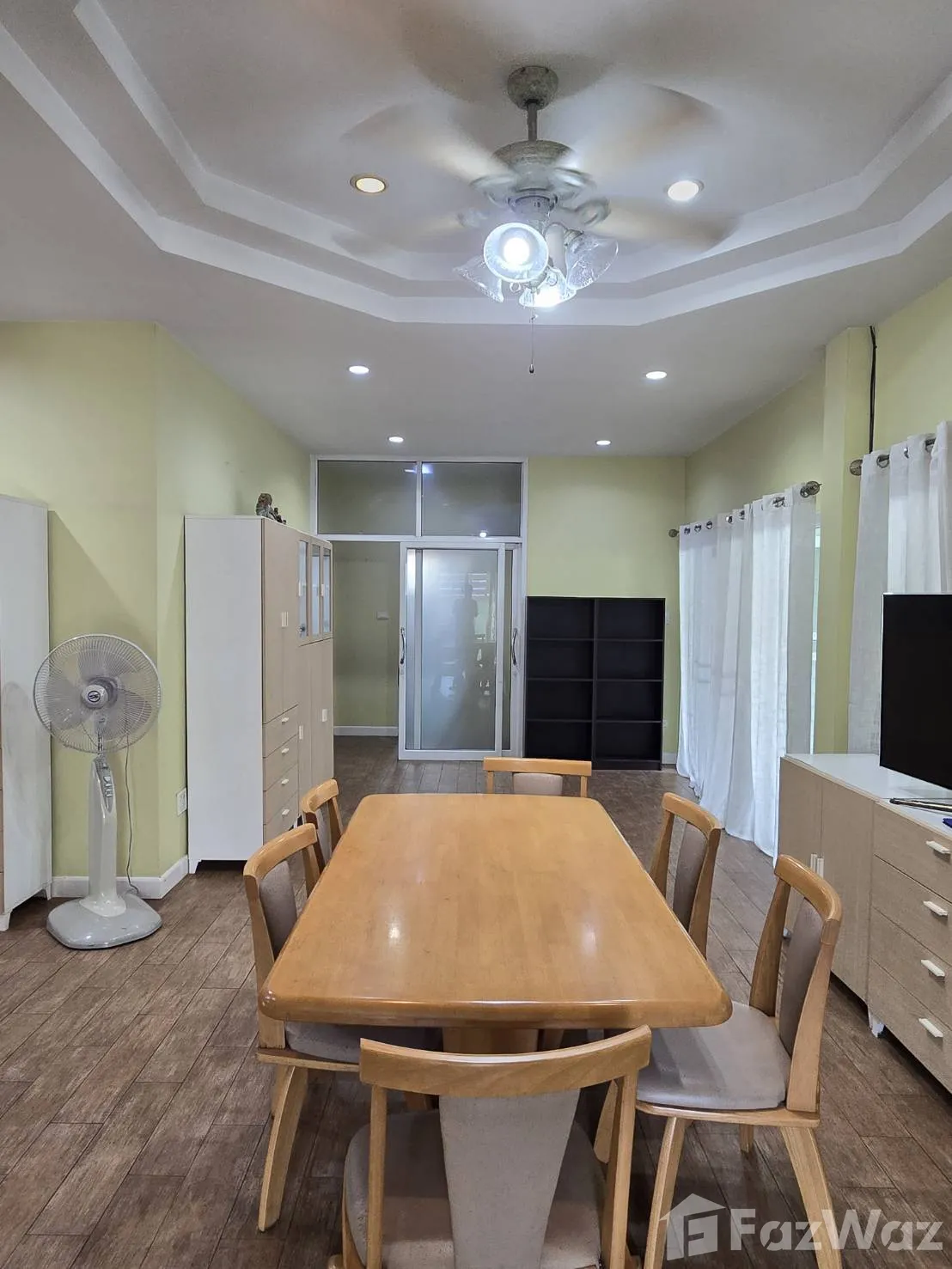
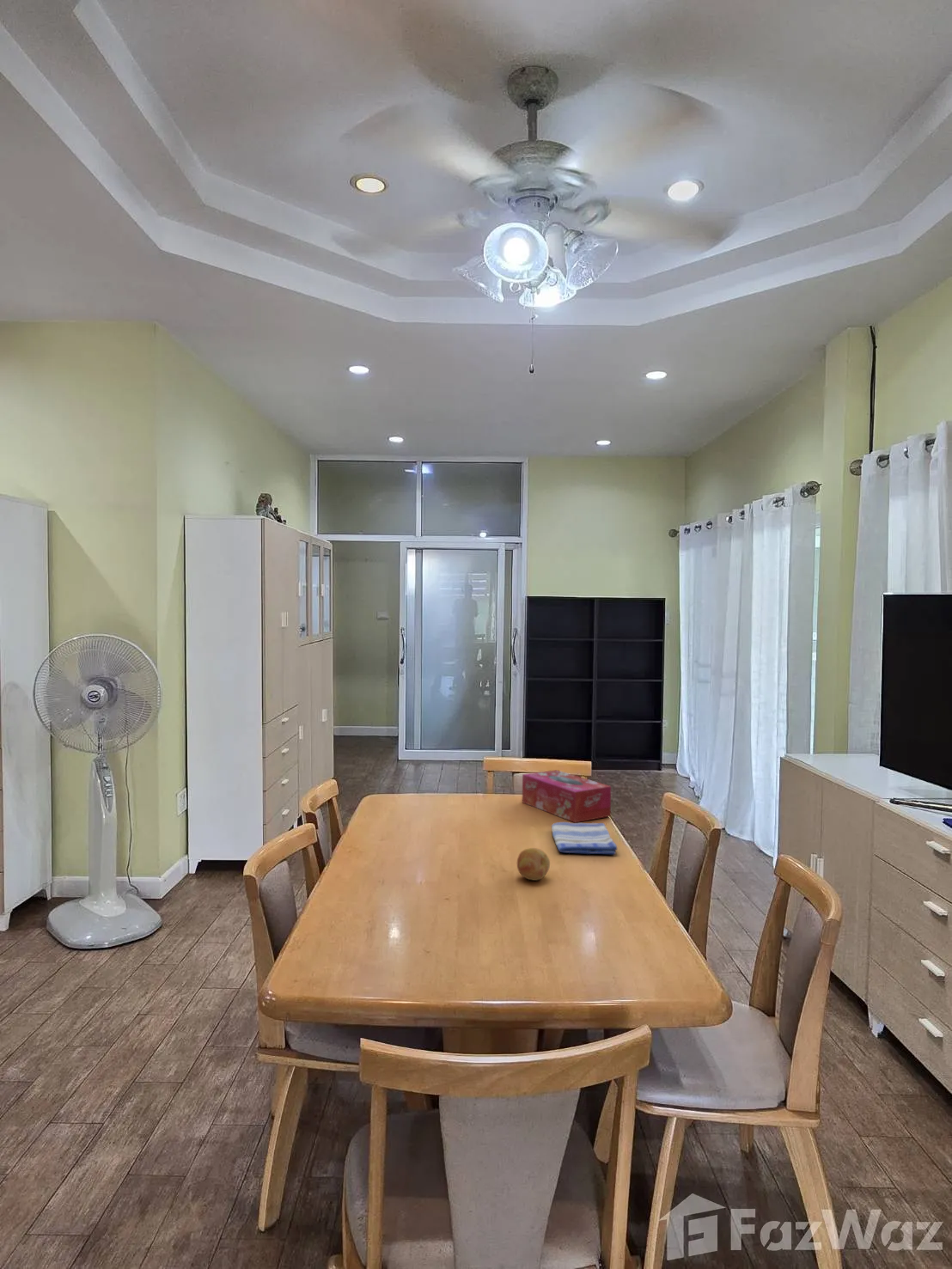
+ dish towel [551,821,618,855]
+ fruit [516,847,551,882]
+ tissue box [522,769,612,823]
